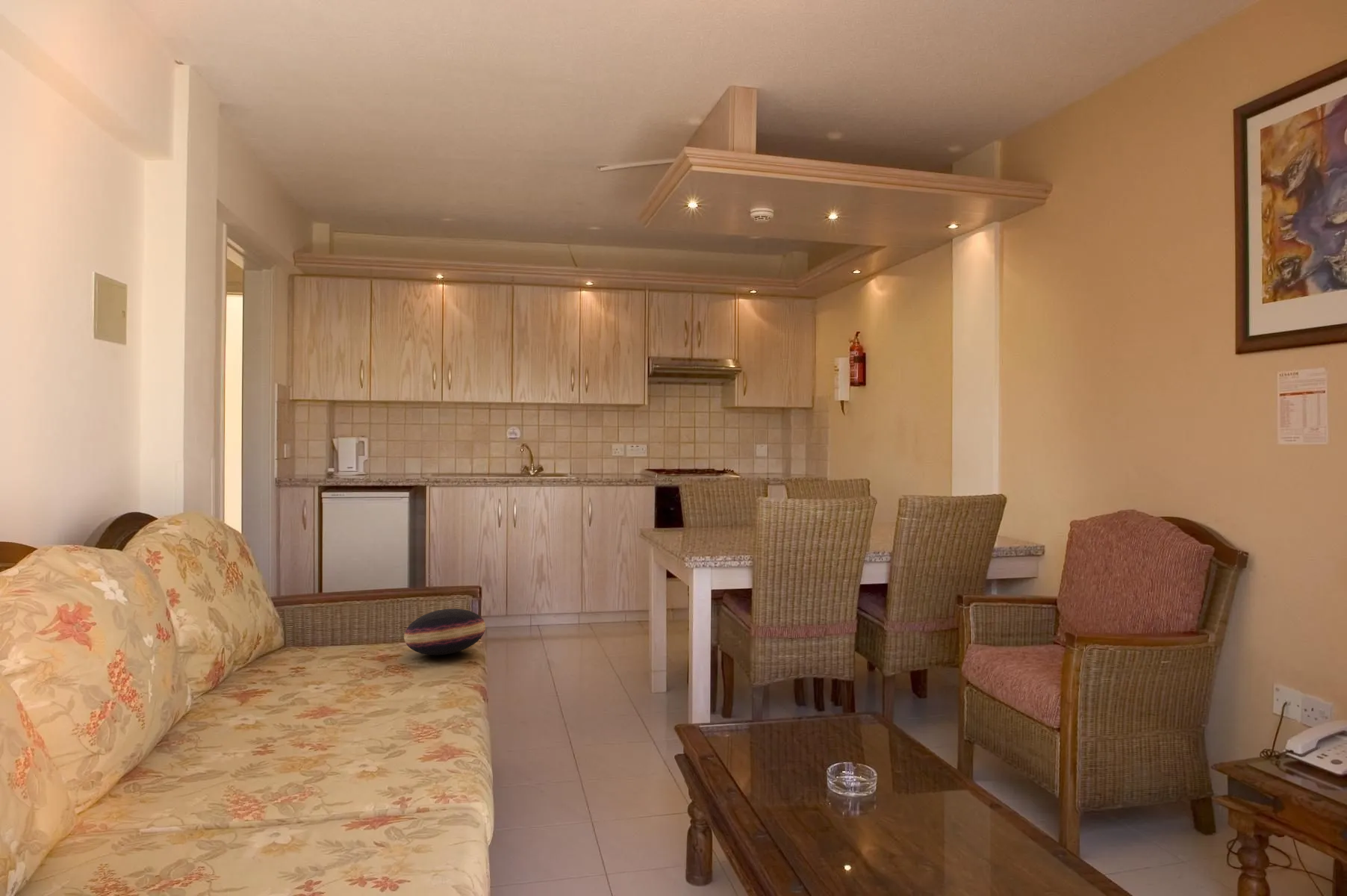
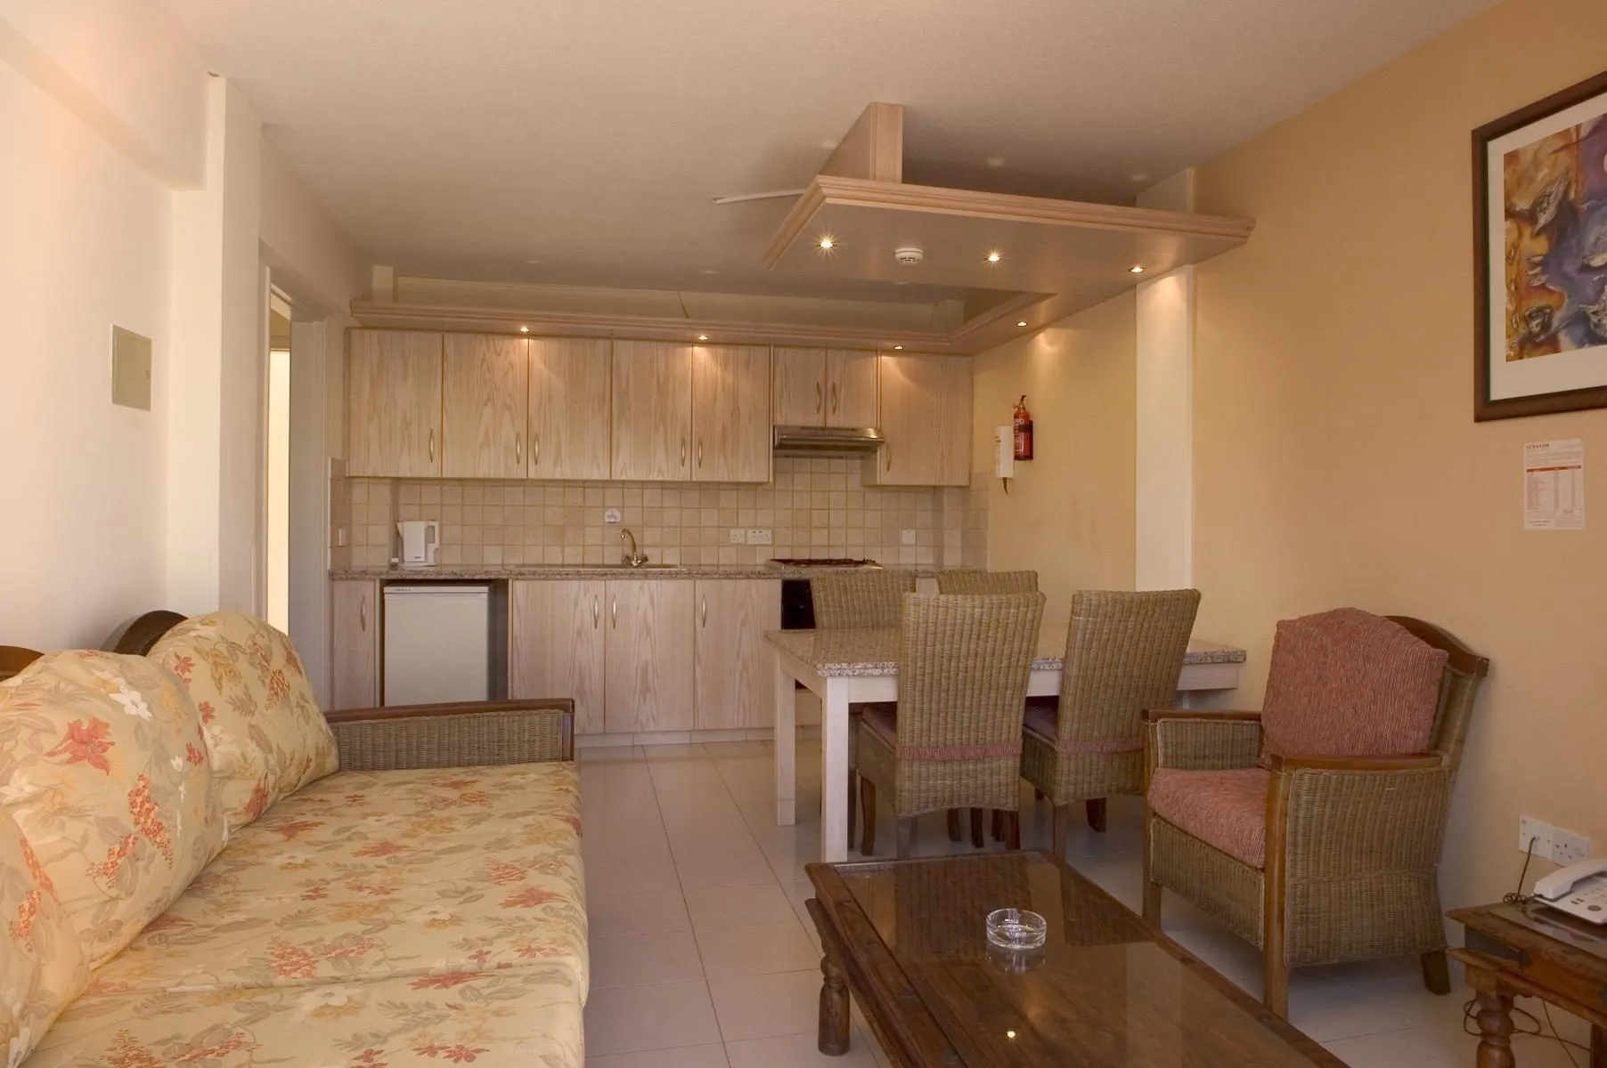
- cushion [403,608,486,656]
